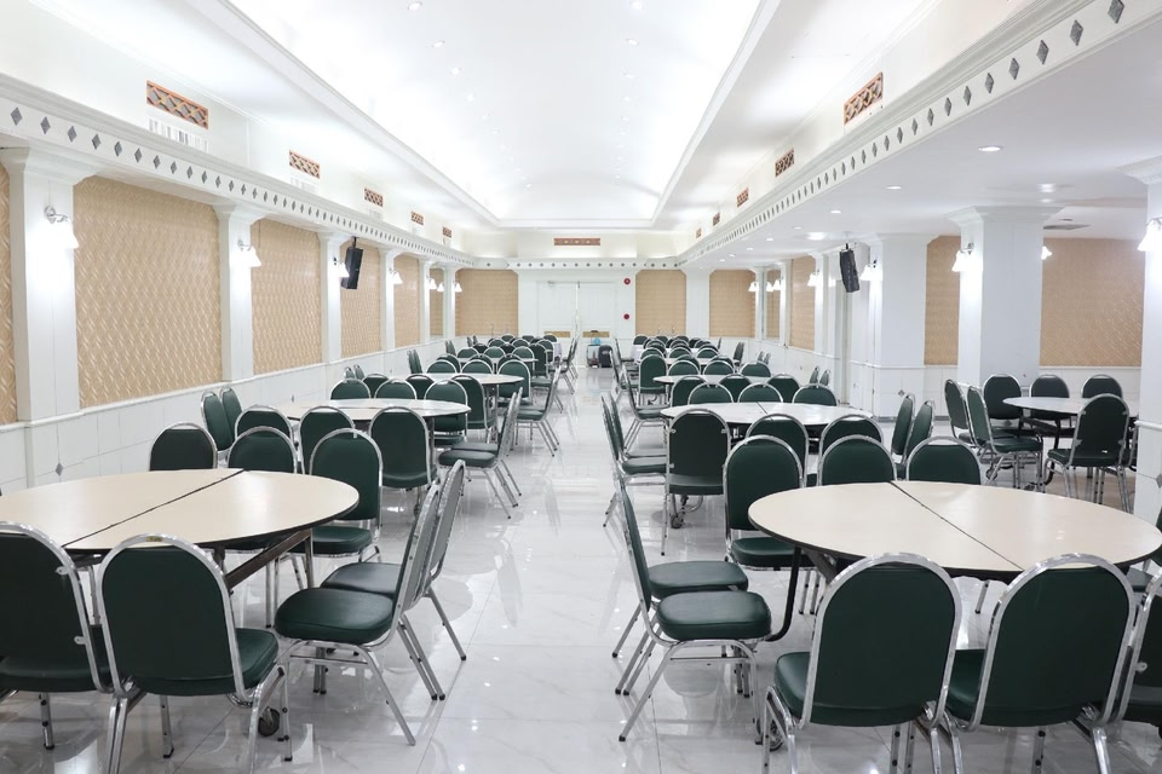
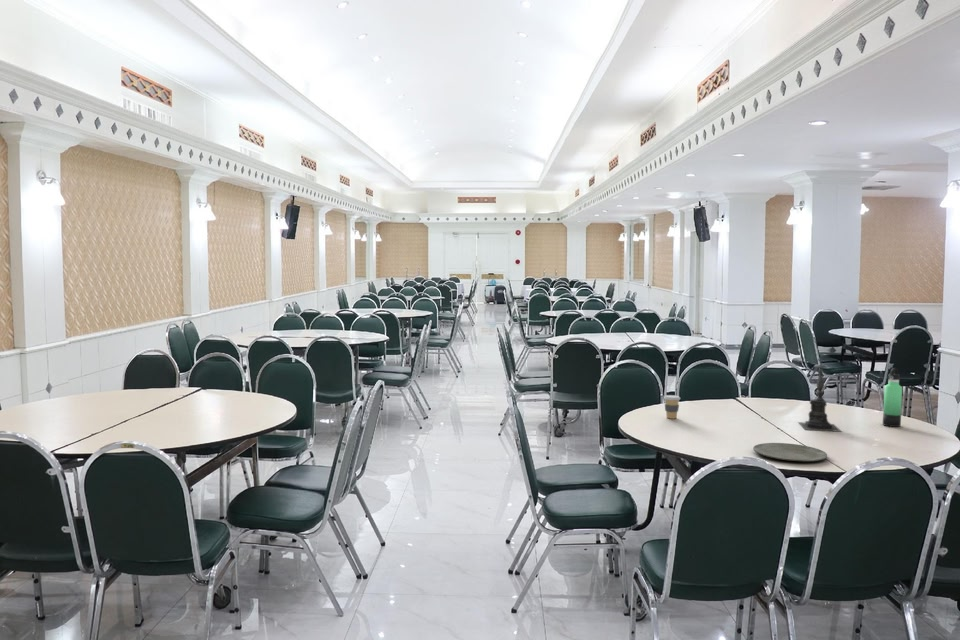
+ plate [752,442,828,462]
+ coffee cup [663,394,681,420]
+ thermos bottle [882,367,903,428]
+ candle holder [797,354,843,433]
